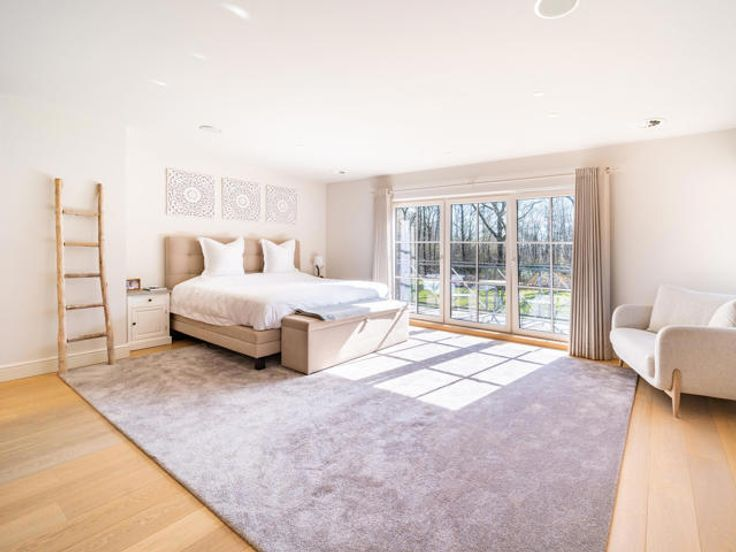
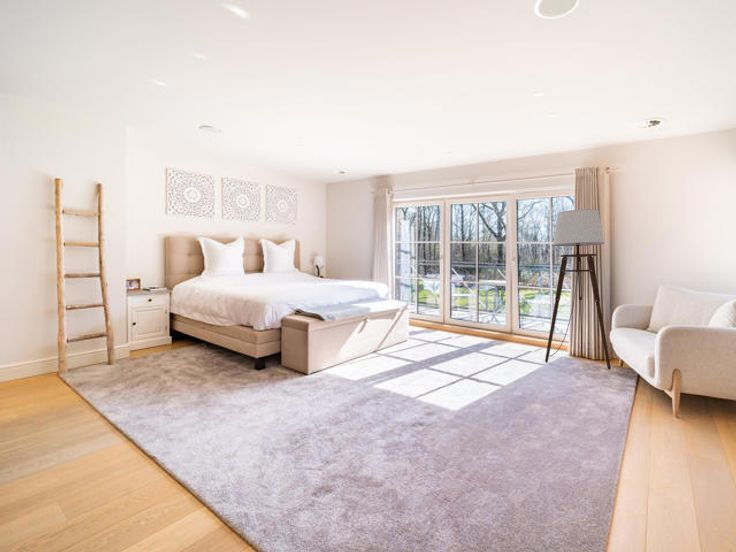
+ floor lamp [544,208,612,371]
